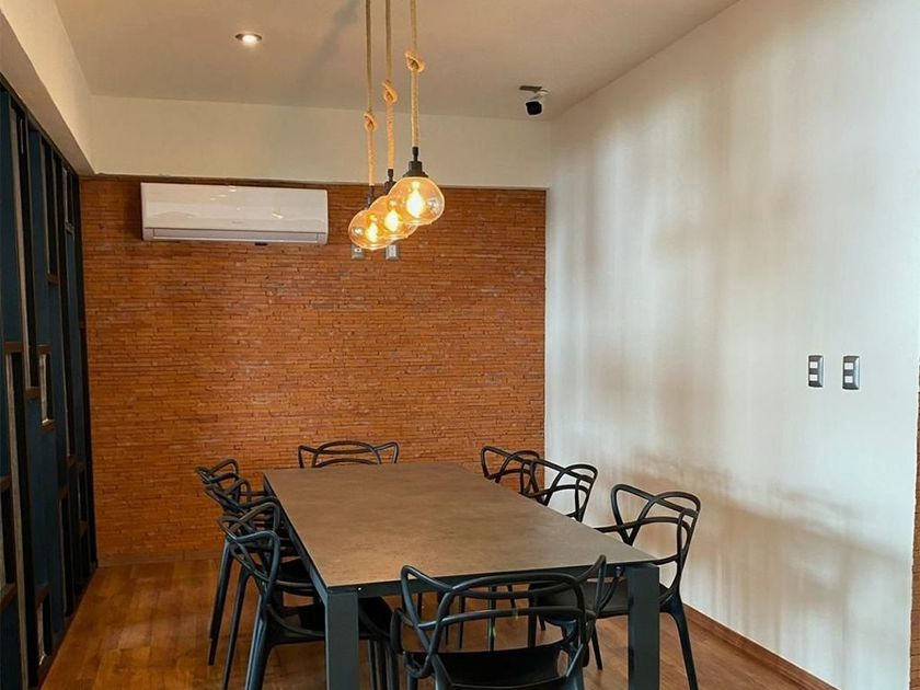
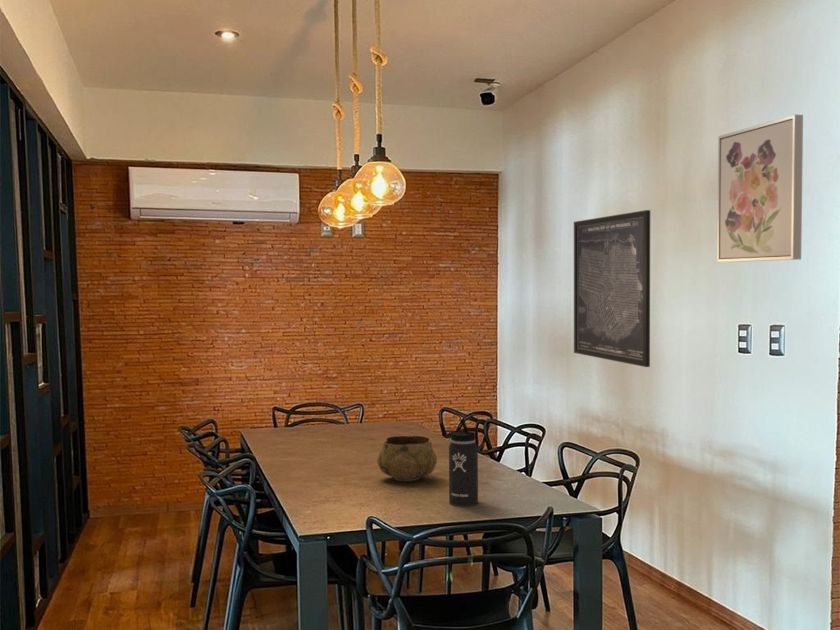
+ decorative bowl [376,434,438,482]
+ wall art [573,209,651,368]
+ wall art [716,114,804,263]
+ thermos bottle [442,418,479,507]
